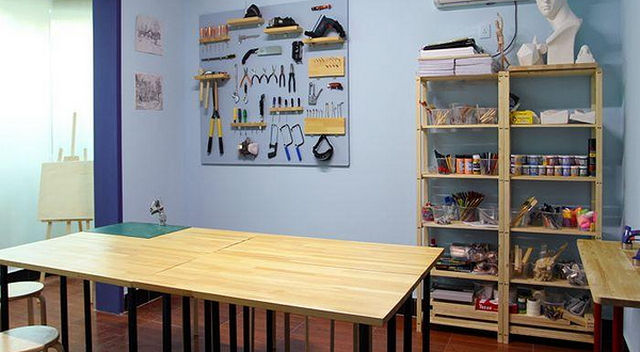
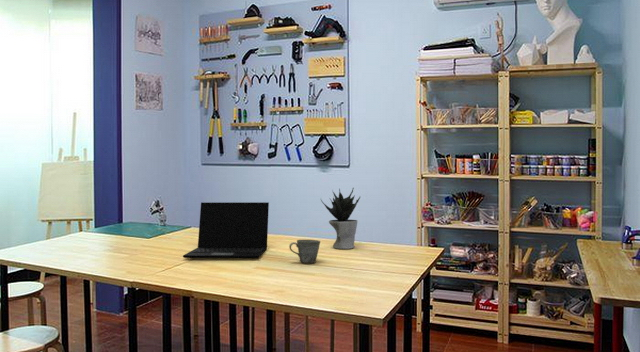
+ laptop [182,201,270,259]
+ mug [288,239,321,264]
+ potted plant [320,187,361,250]
